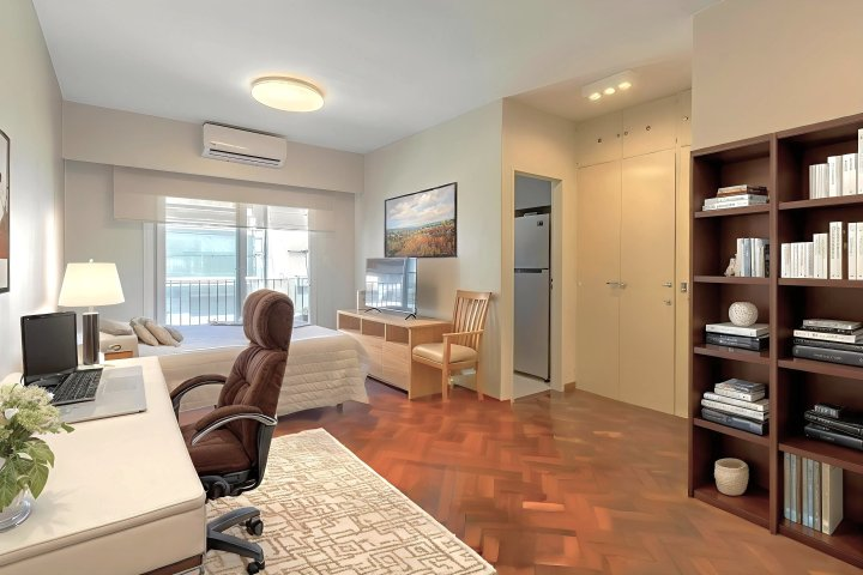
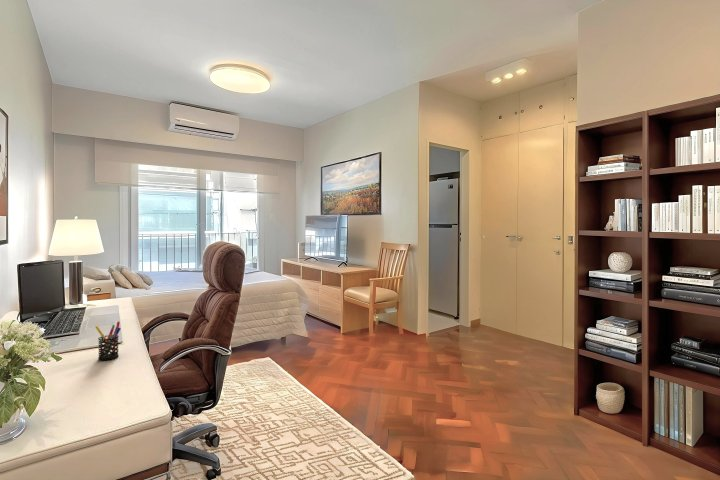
+ pen holder [94,321,122,361]
